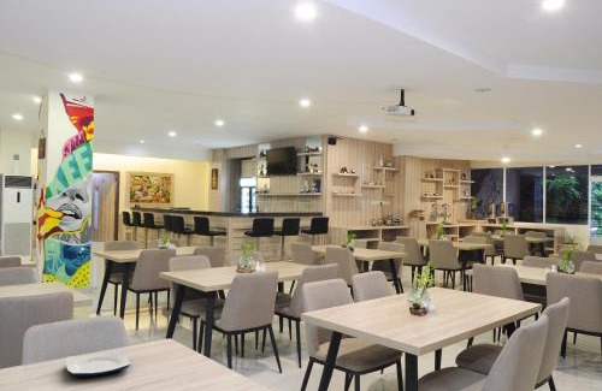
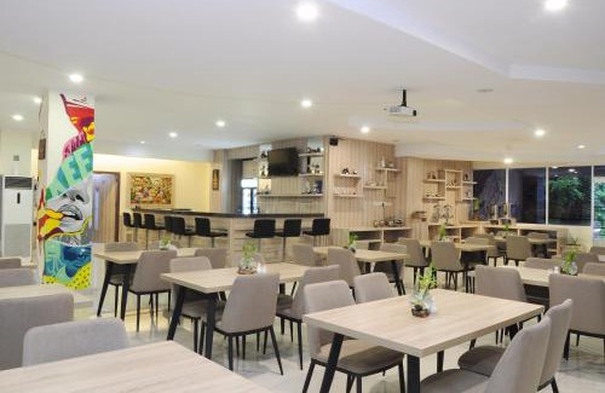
- plate [65,349,131,378]
